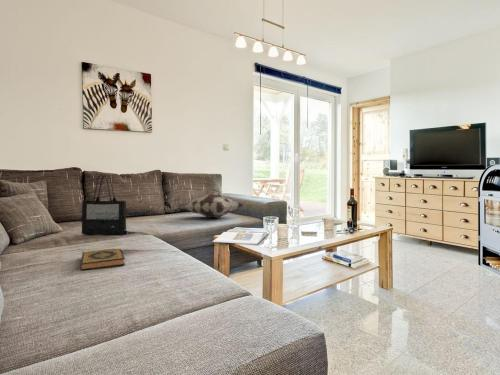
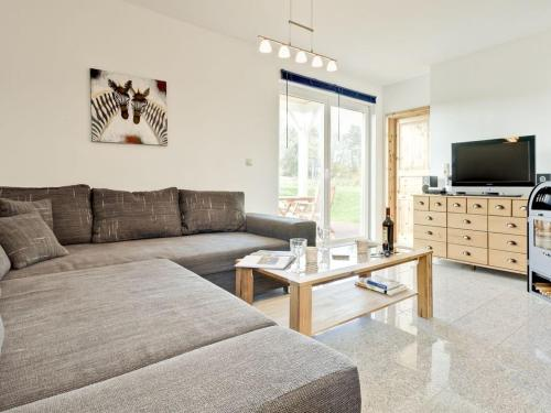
- decorative pillow [179,193,244,219]
- hardback book [79,248,126,271]
- tote bag [81,174,127,236]
